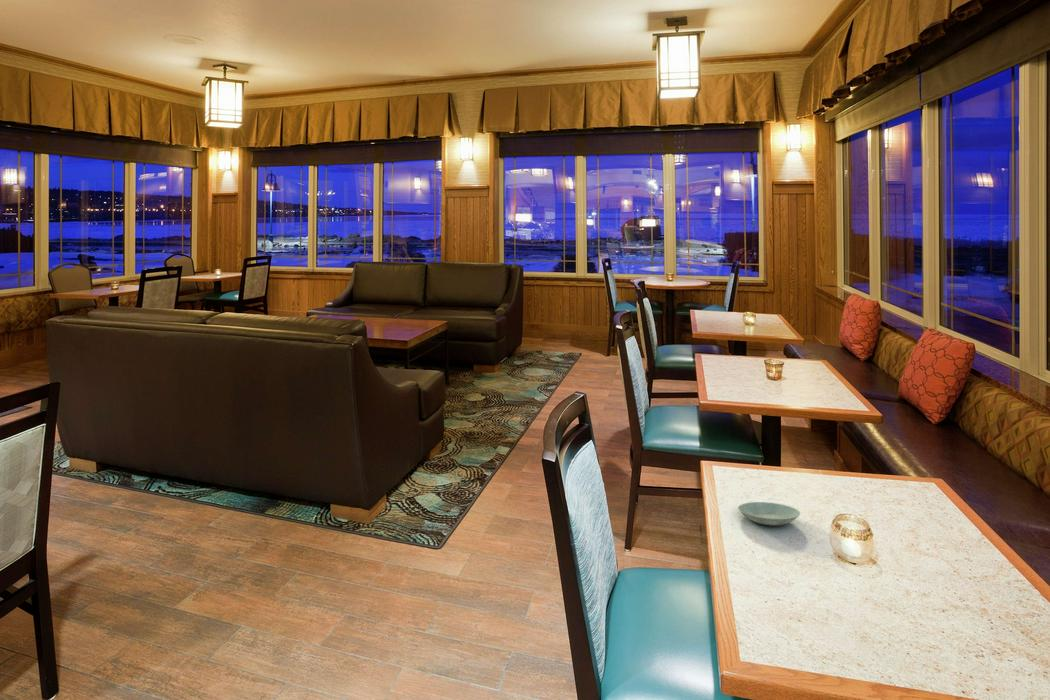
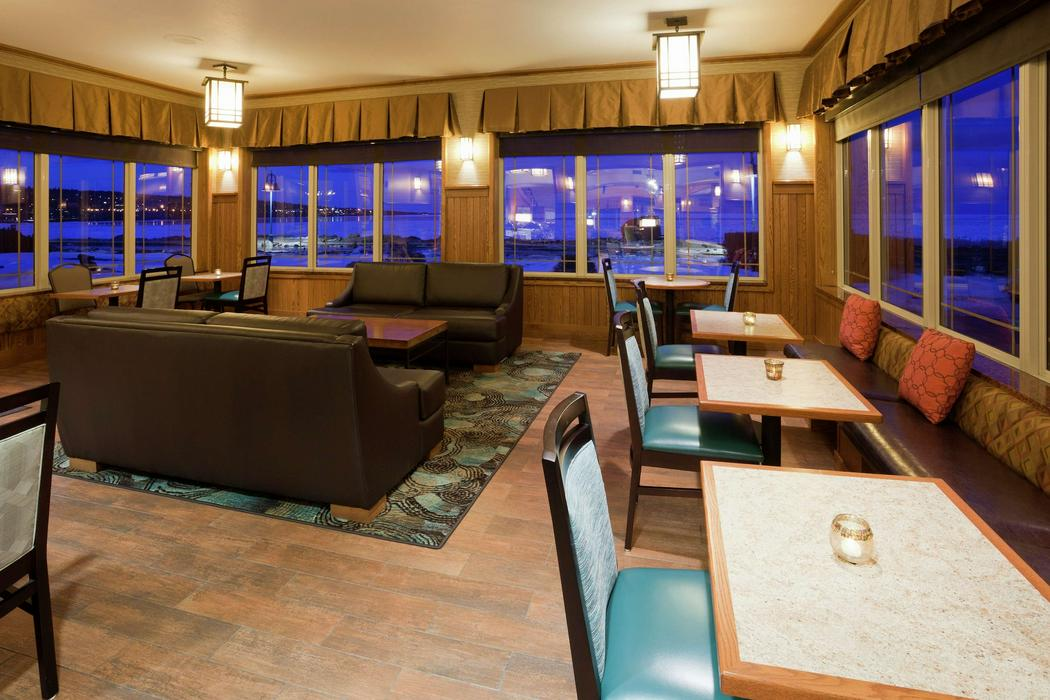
- saucer [737,501,801,526]
